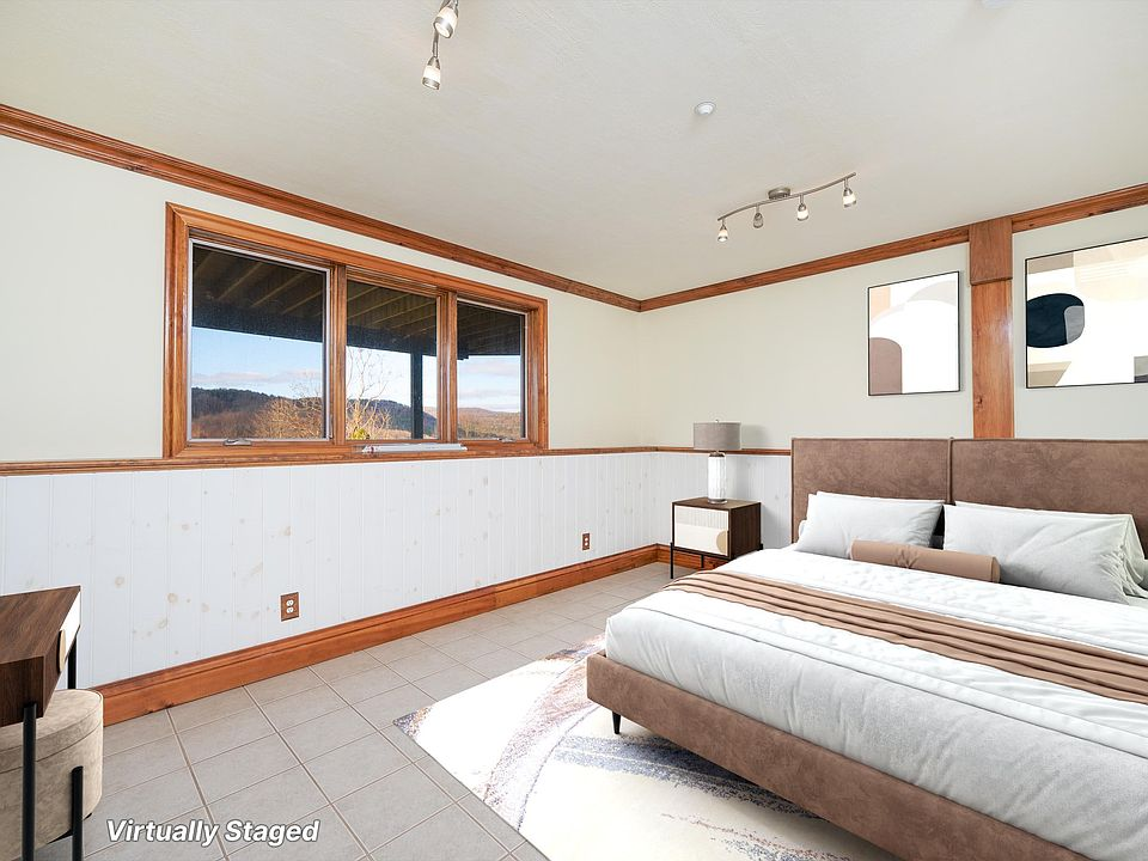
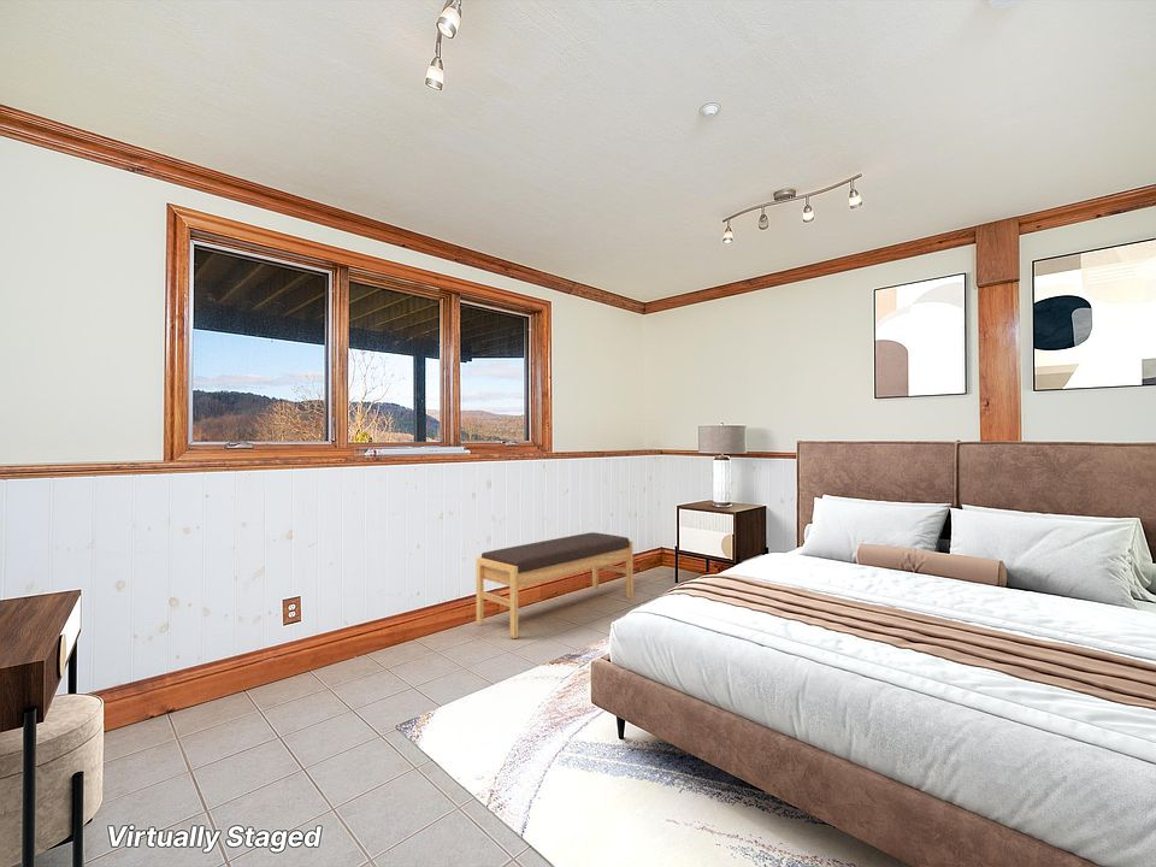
+ bench [474,531,635,639]
